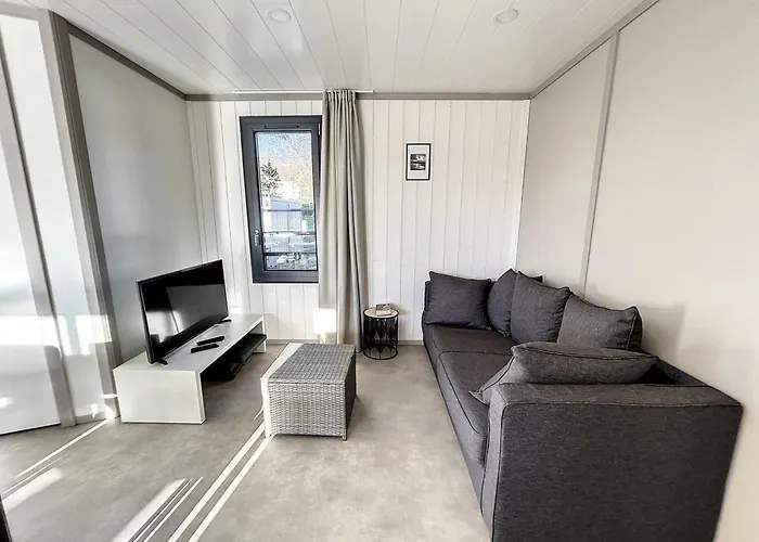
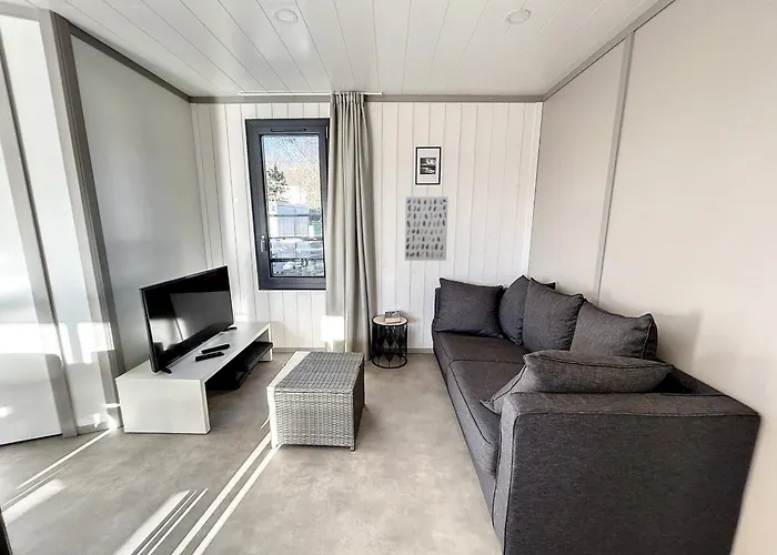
+ wall art [404,195,450,262]
